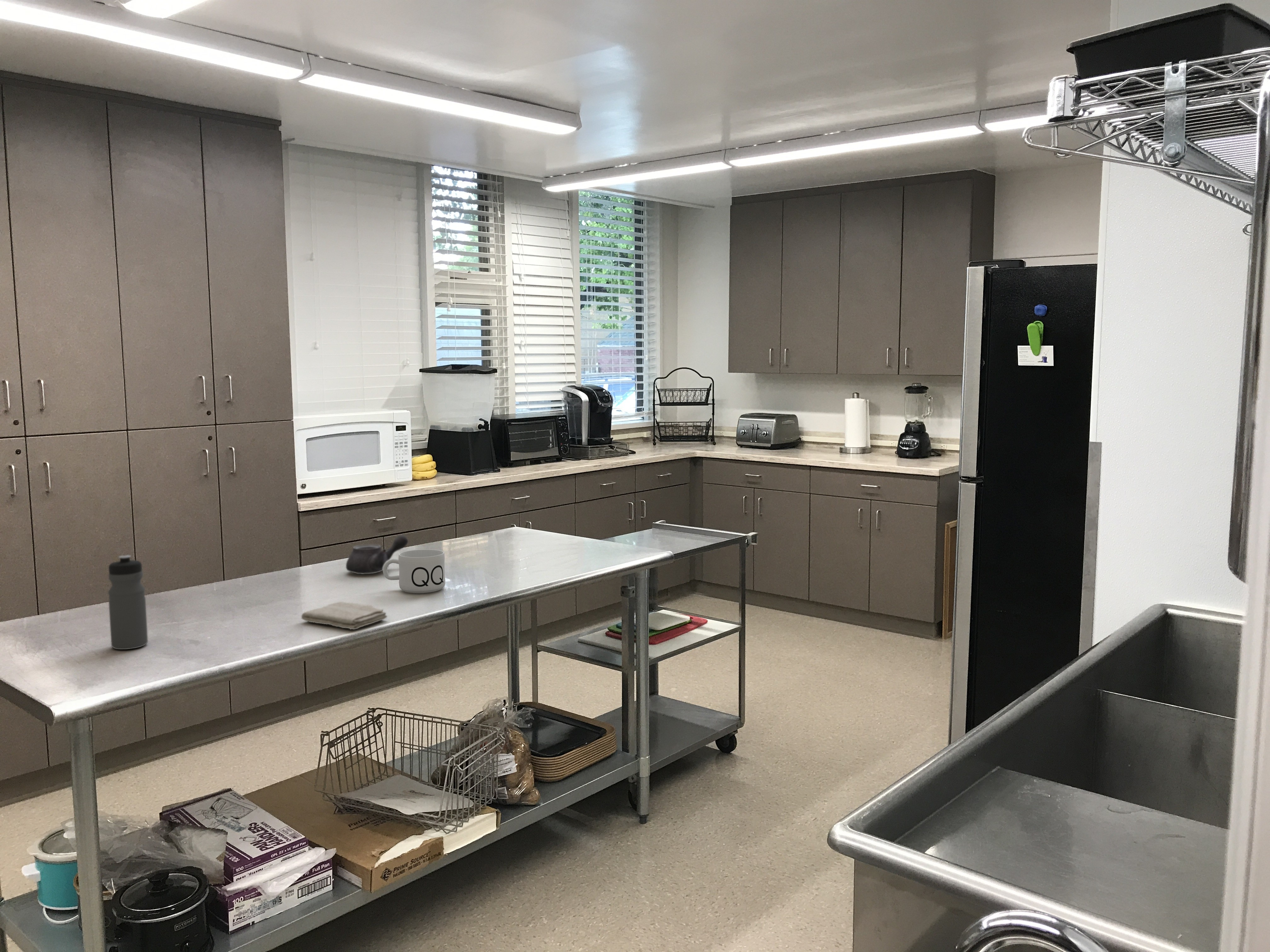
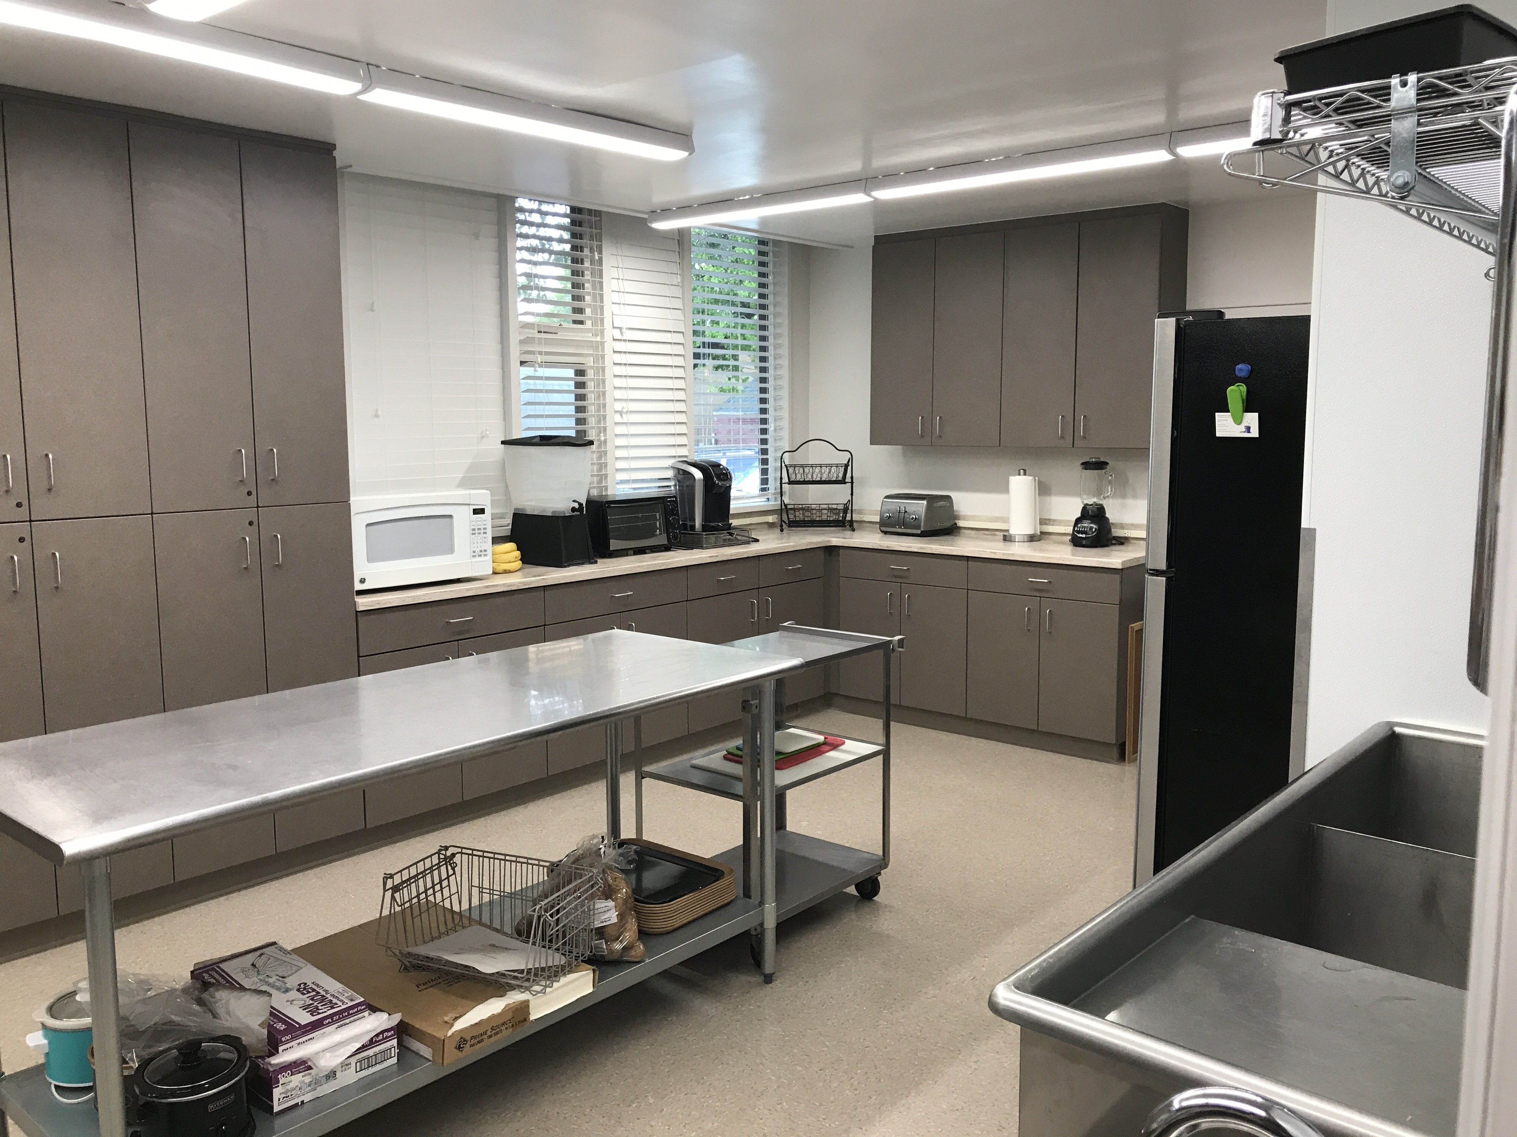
- teapot [346,535,409,575]
- mug [383,549,446,593]
- washcloth [301,601,388,630]
- water bottle [108,555,148,650]
